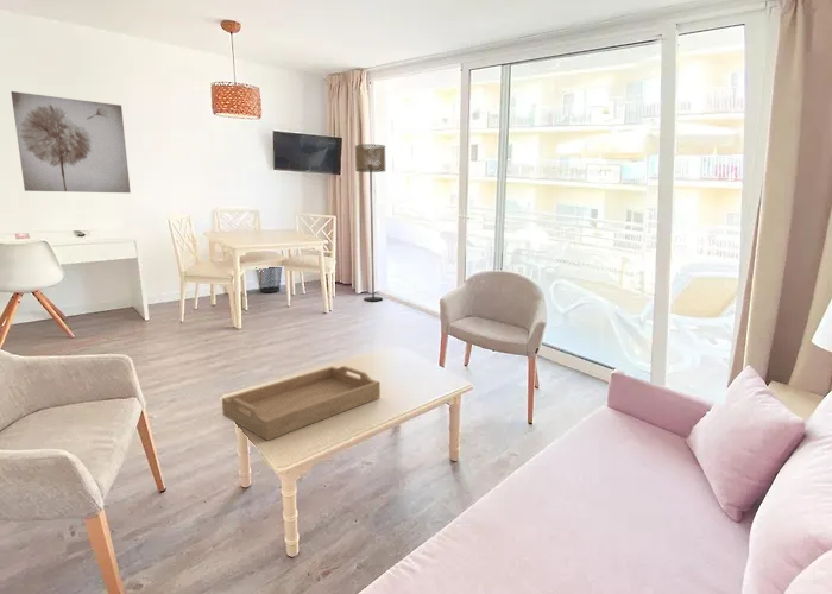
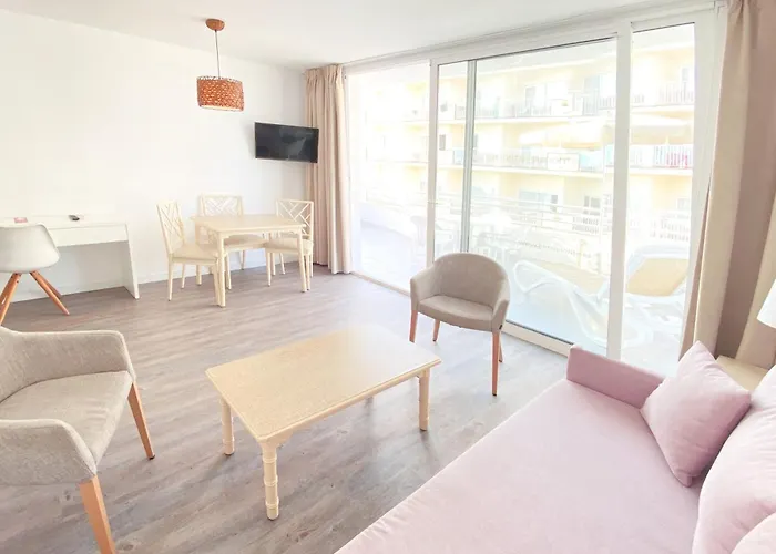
- wall art [10,90,132,194]
- floor lamp [354,144,387,302]
- wastebasket [256,266,283,293]
- serving tray [221,365,382,442]
